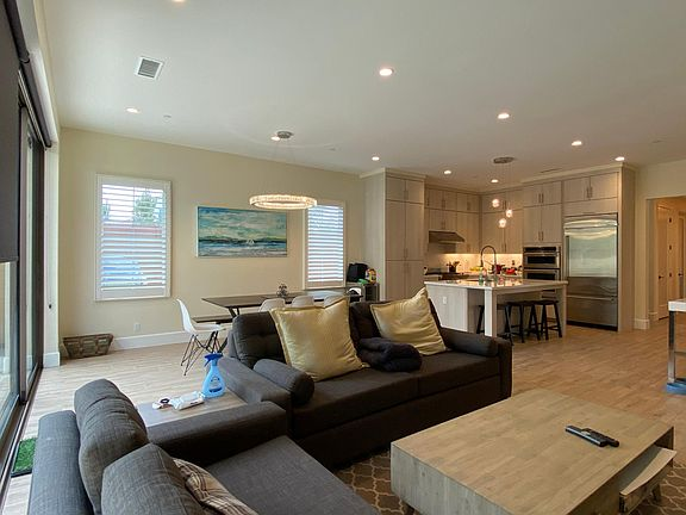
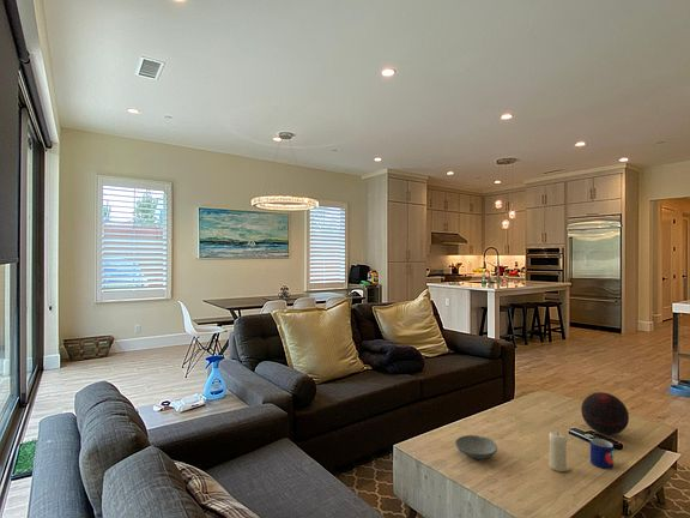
+ decorative orb [580,391,630,436]
+ candle [549,432,571,472]
+ bowl [454,434,498,460]
+ mug [589,438,616,470]
